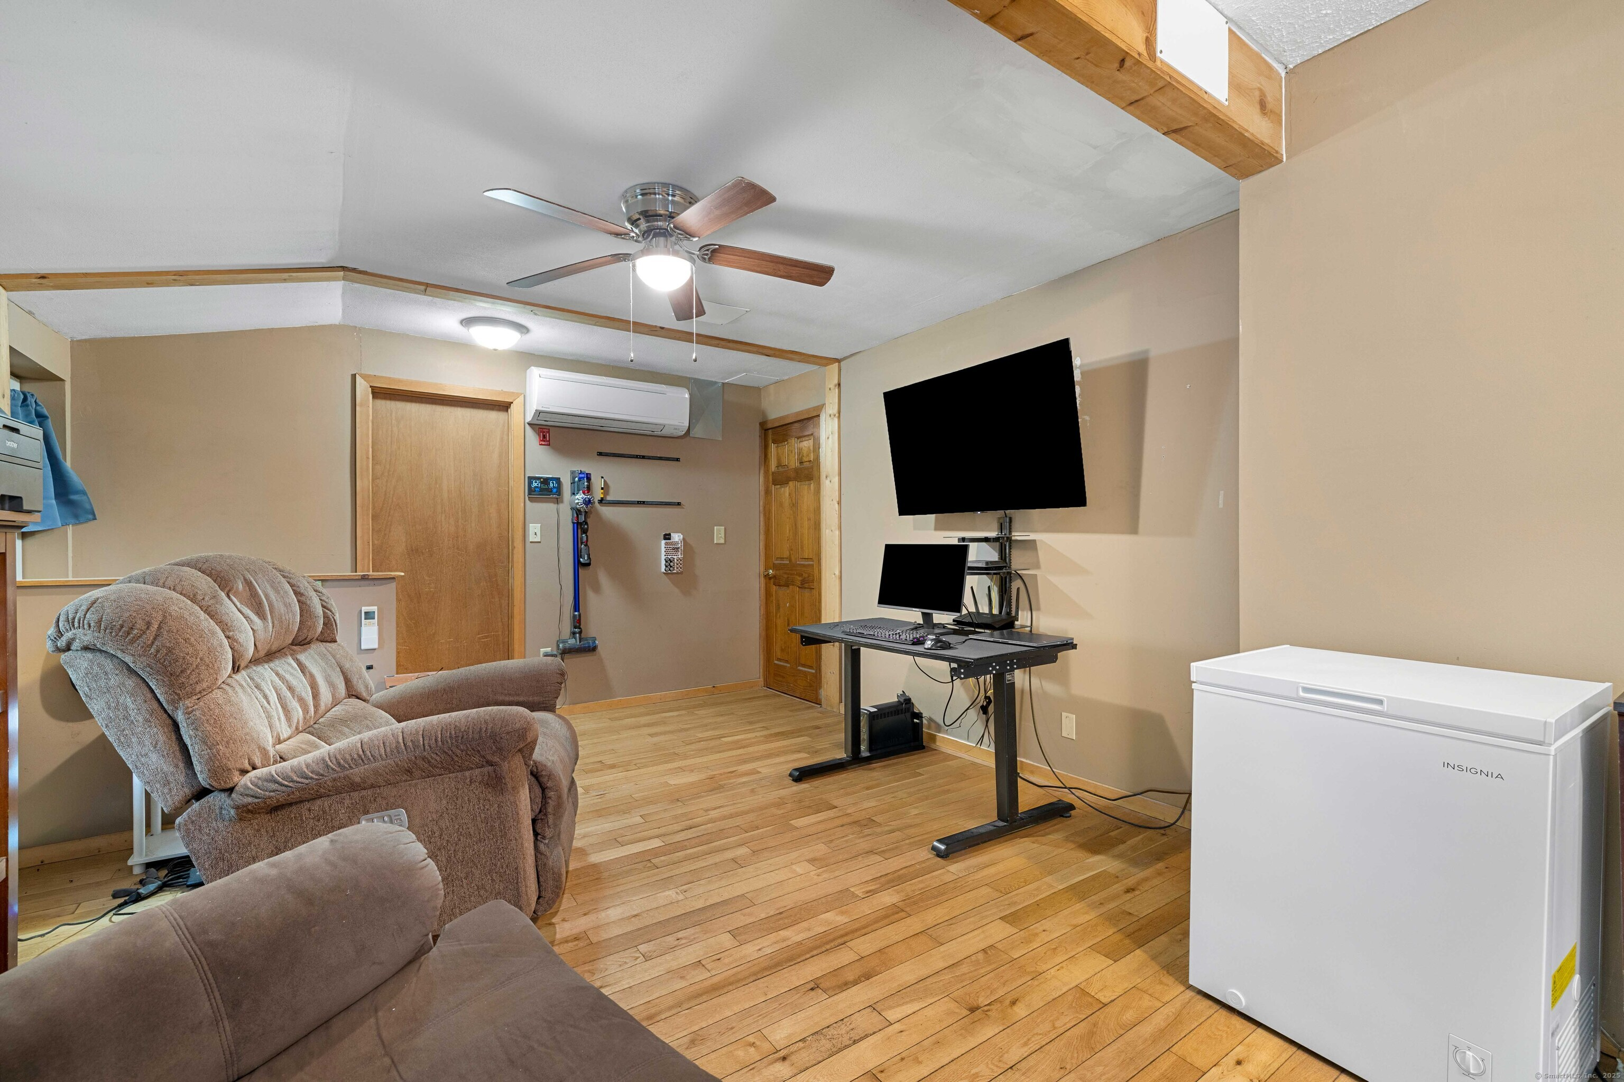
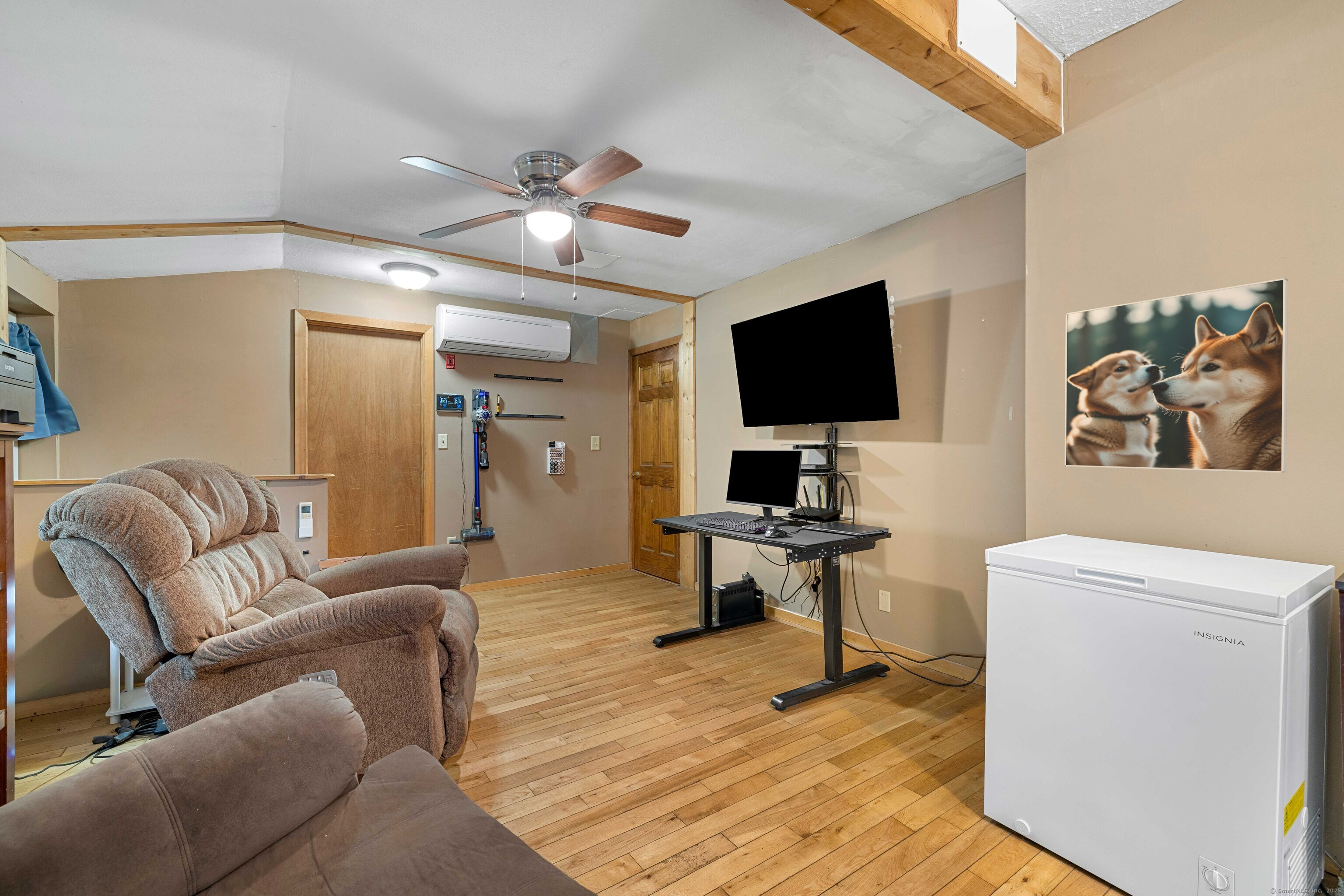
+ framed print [1064,277,1288,473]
